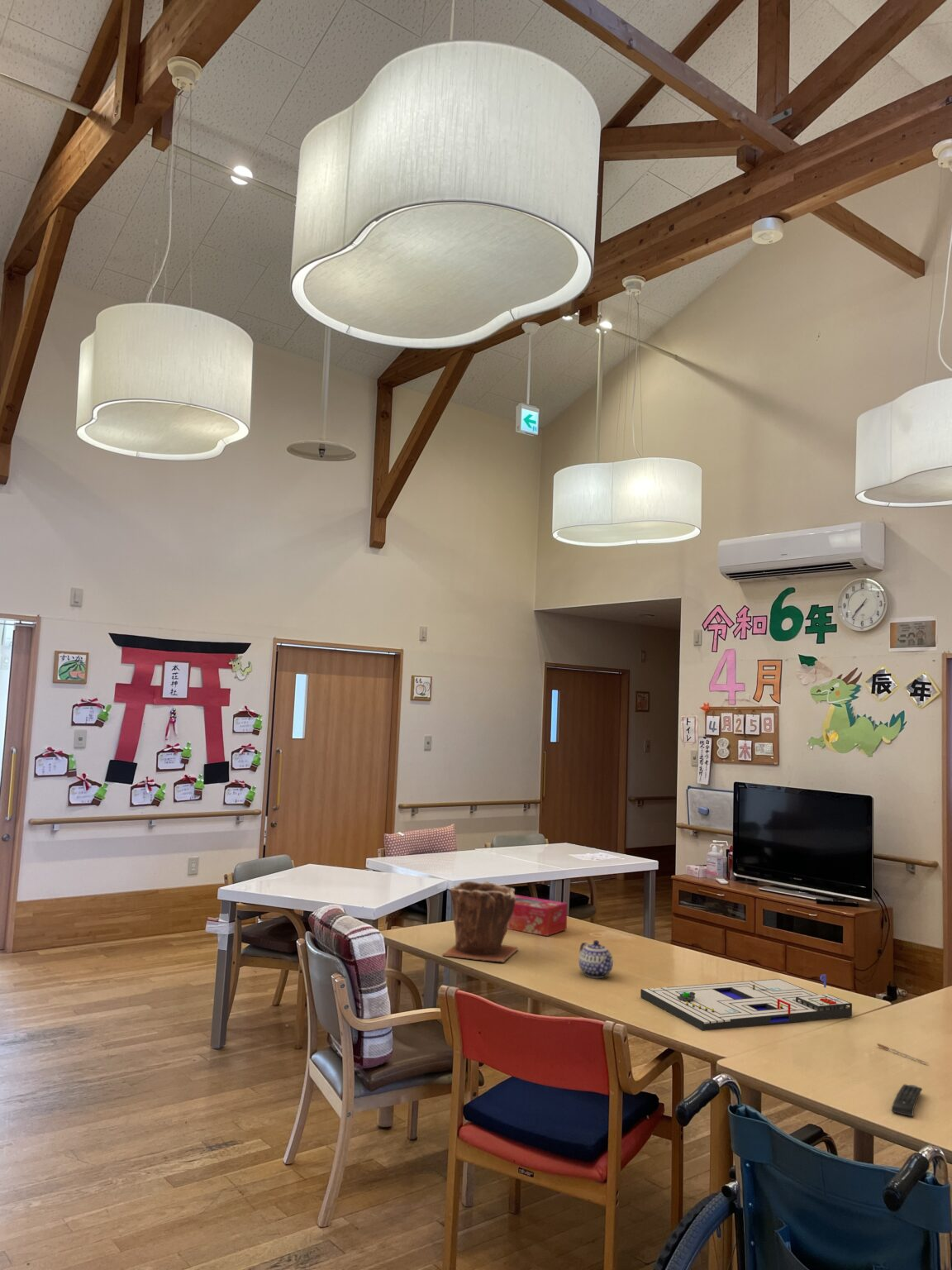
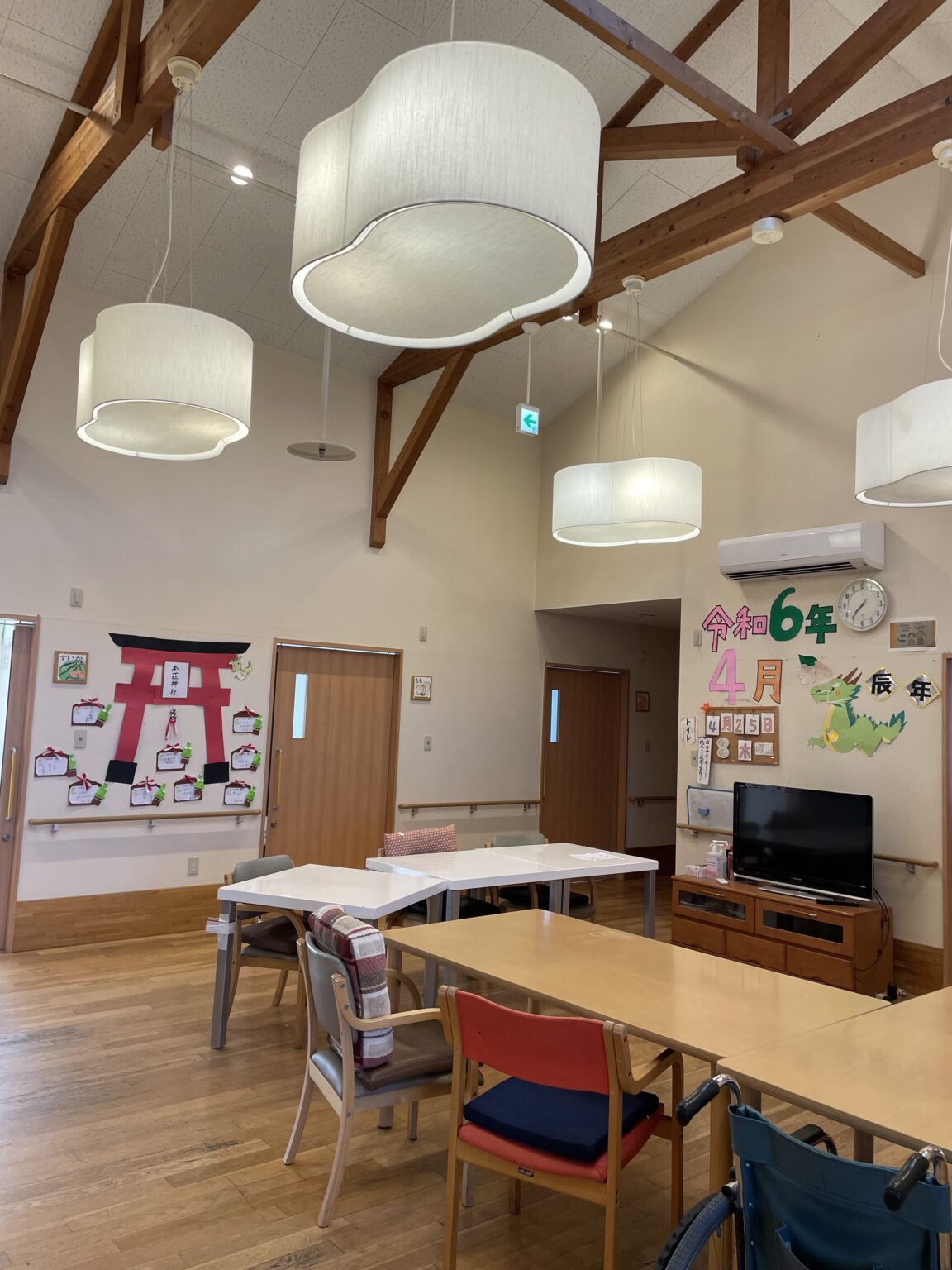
- pen [876,1043,929,1065]
- remote control [891,1083,923,1117]
- tissue box [507,894,569,937]
- teapot [578,939,614,979]
- plant pot [442,880,519,963]
- board game [640,974,853,1032]
